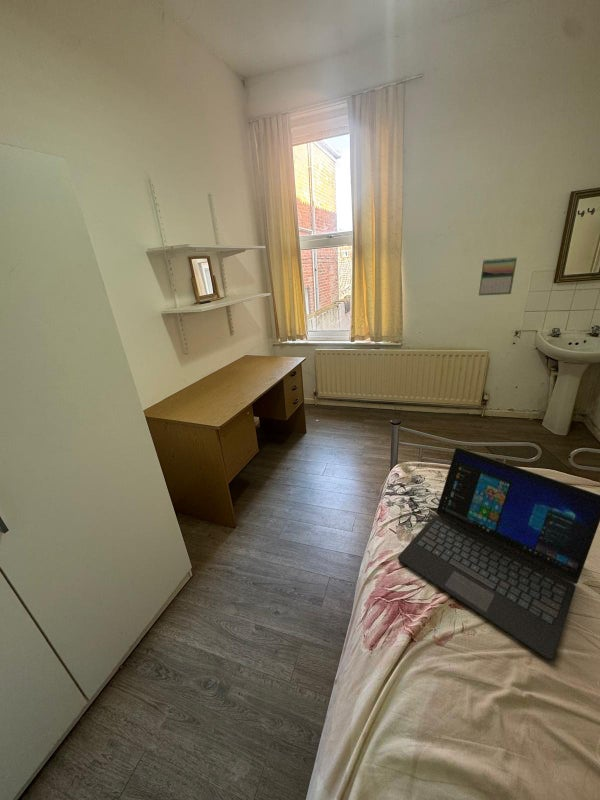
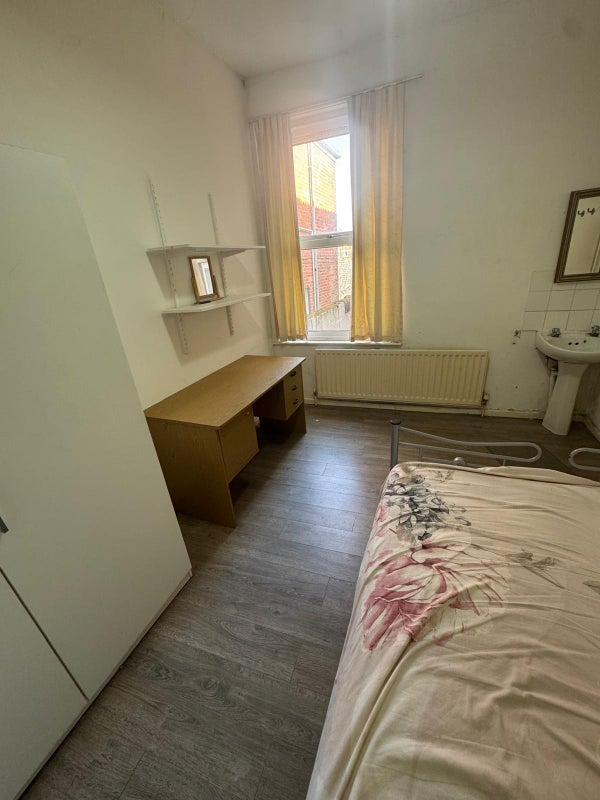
- laptop [397,447,600,662]
- calendar [477,256,518,297]
